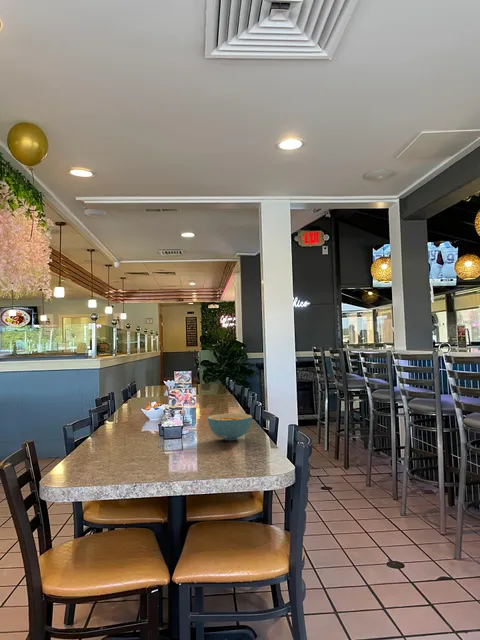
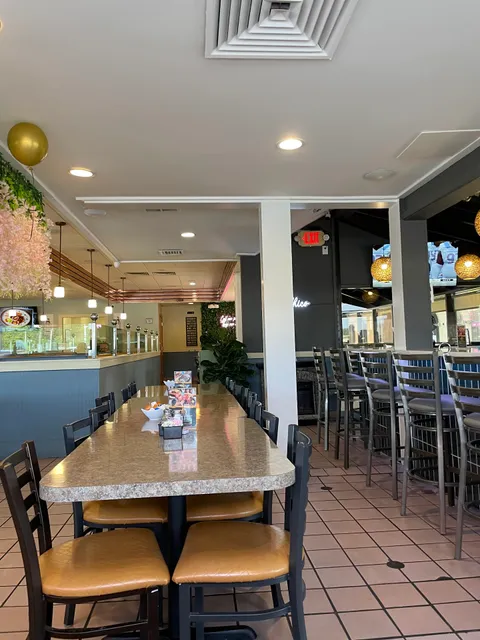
- cereal bowl [207,412,253,441]
